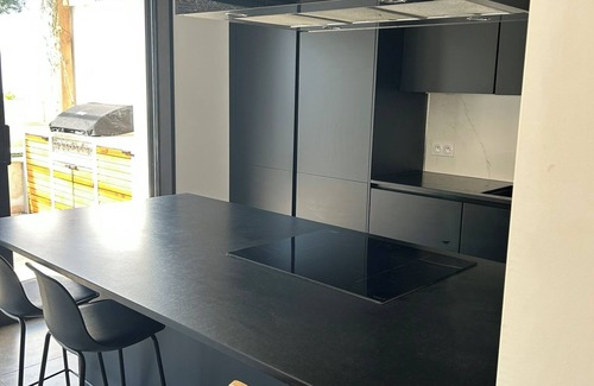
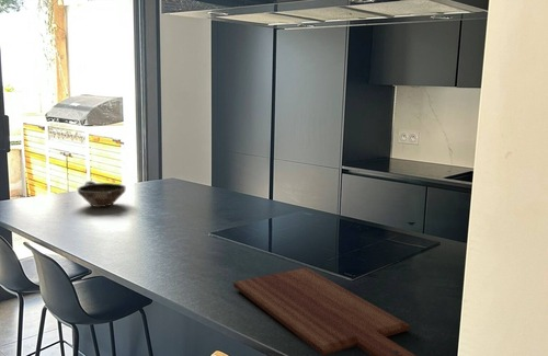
+ bowl [77,181,127,208]
+ cutting board [232,266,416,356]
